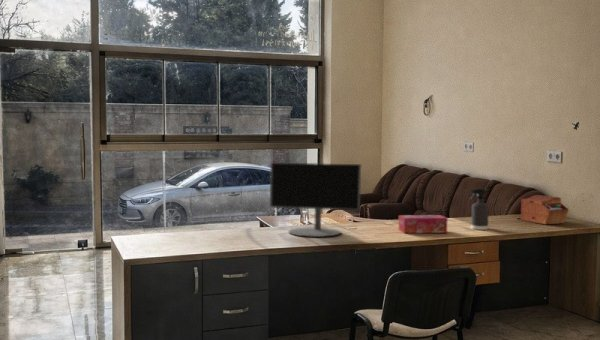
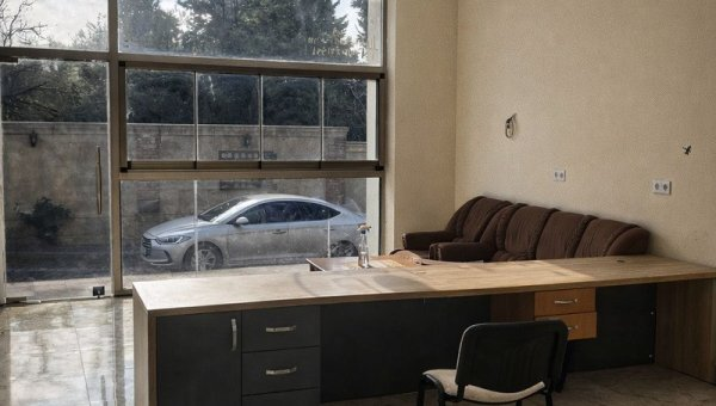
- sewing box [520,194,570,225]
- spray bottle [469,187,490,231]
- tissue box [398,214,448,234]
- computer monitor [269,162,363,238]
